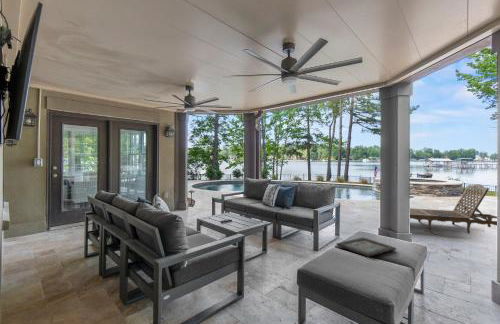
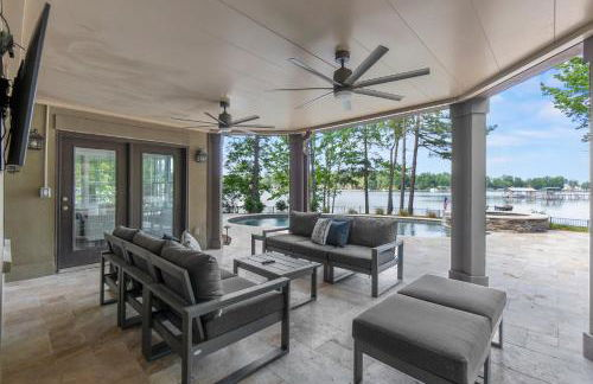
- chair [409,183,498,234]
- decorative tray [336,236,397,258]
